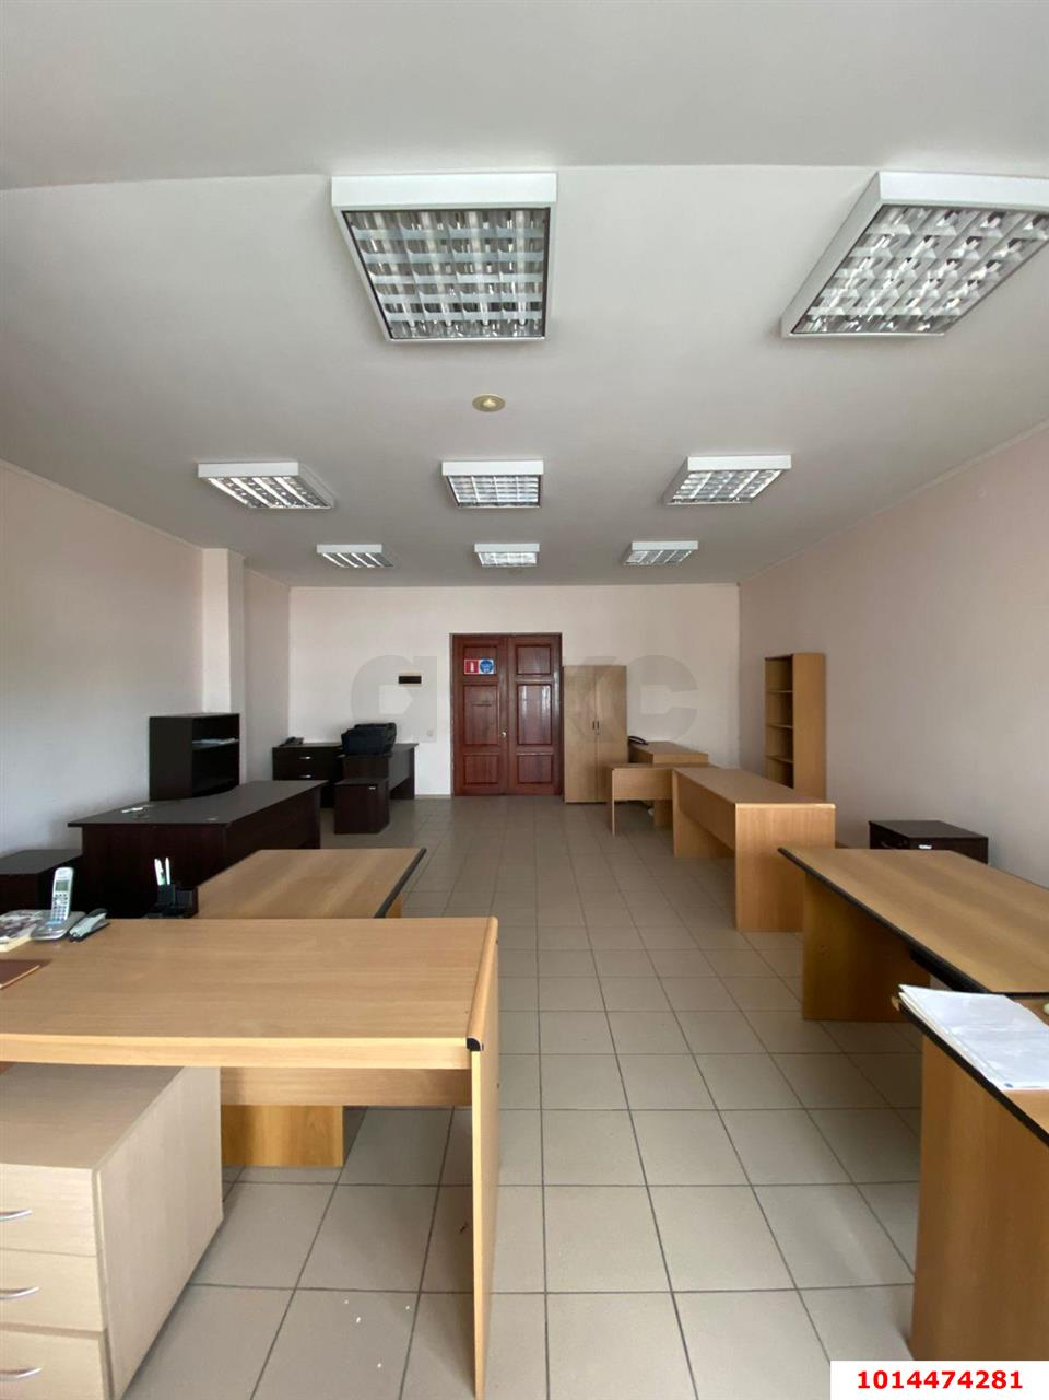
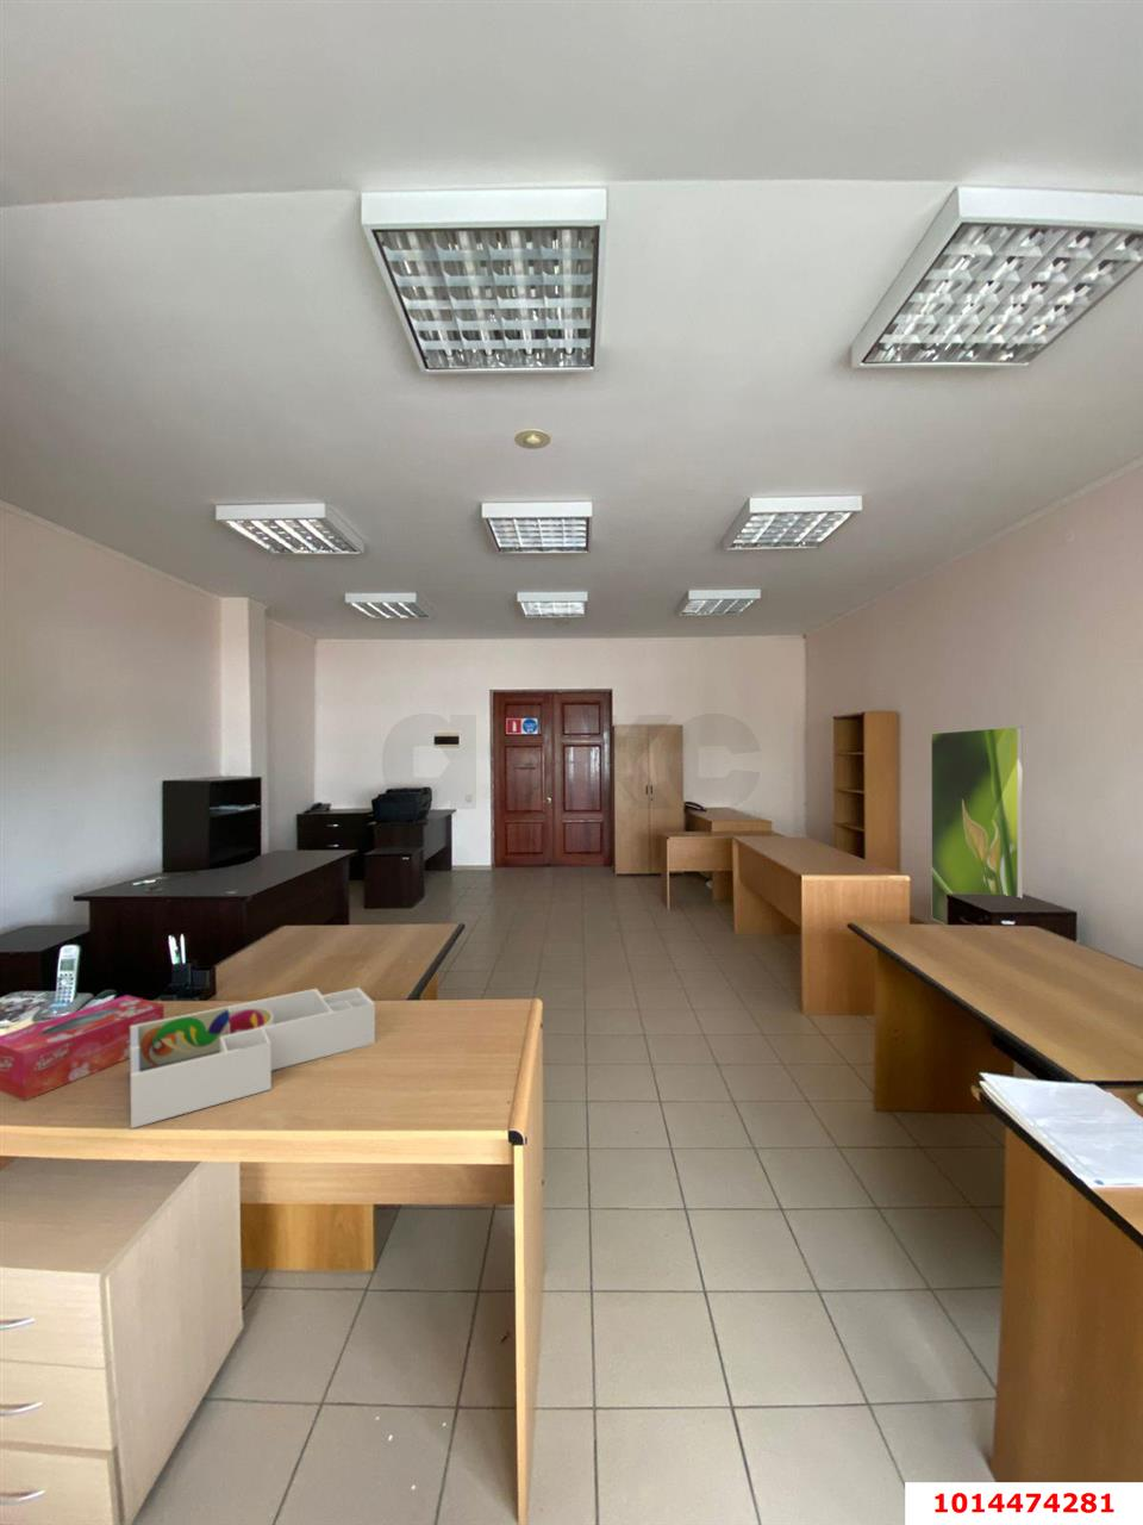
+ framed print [929,725,1024,925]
+ desk organizer [130,987,376,1130]
+ tissue box [0,993,166,1102]
